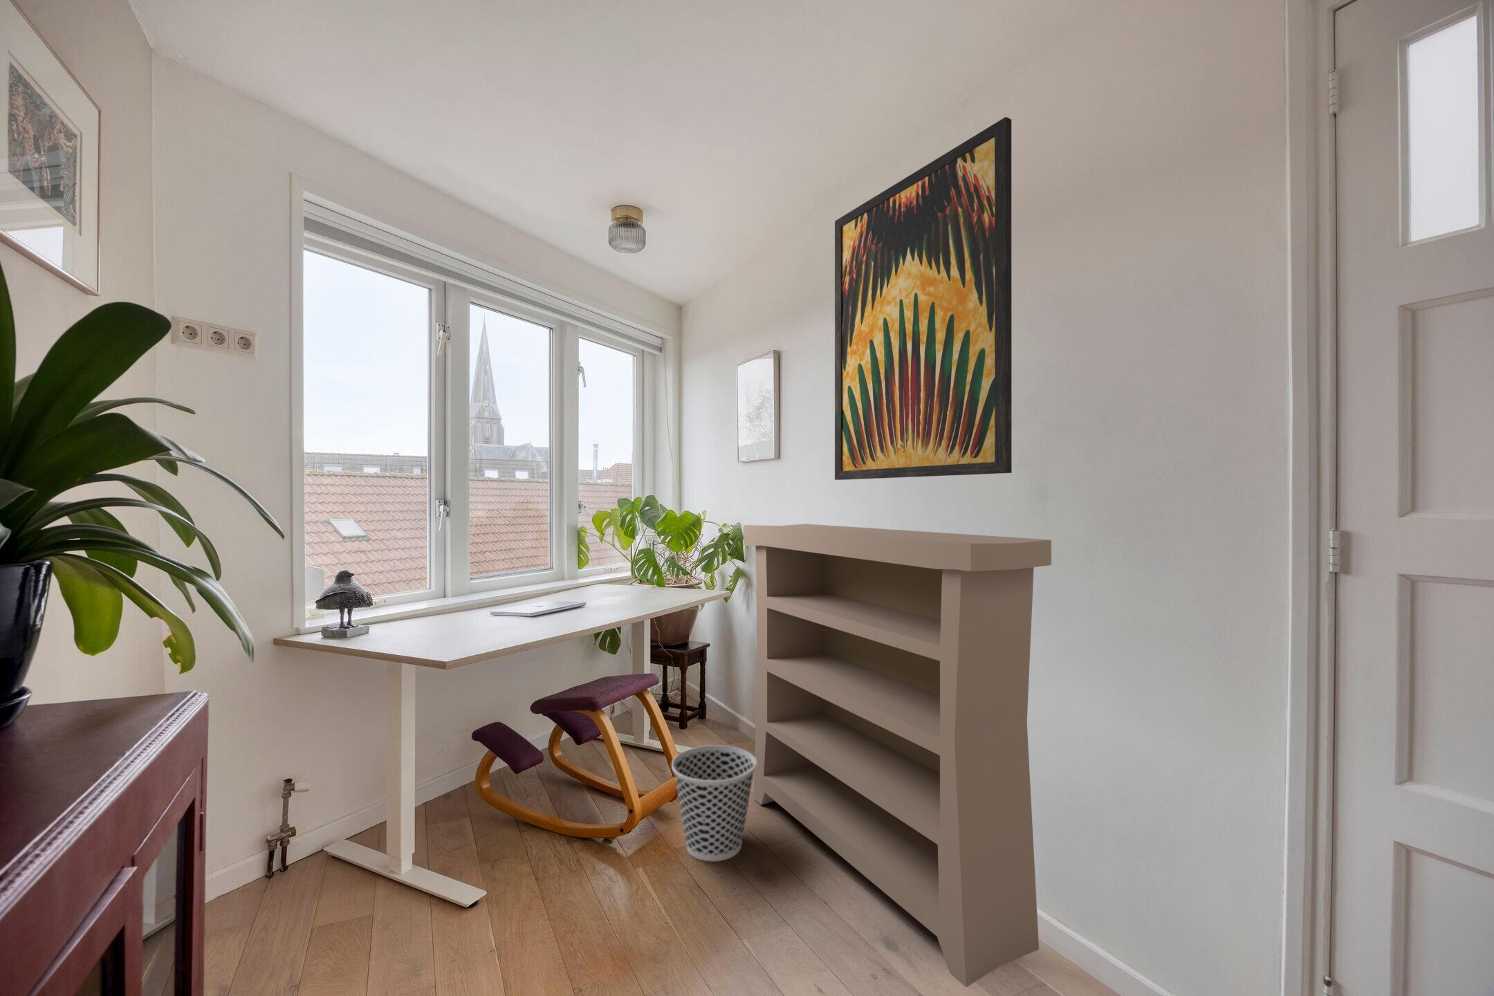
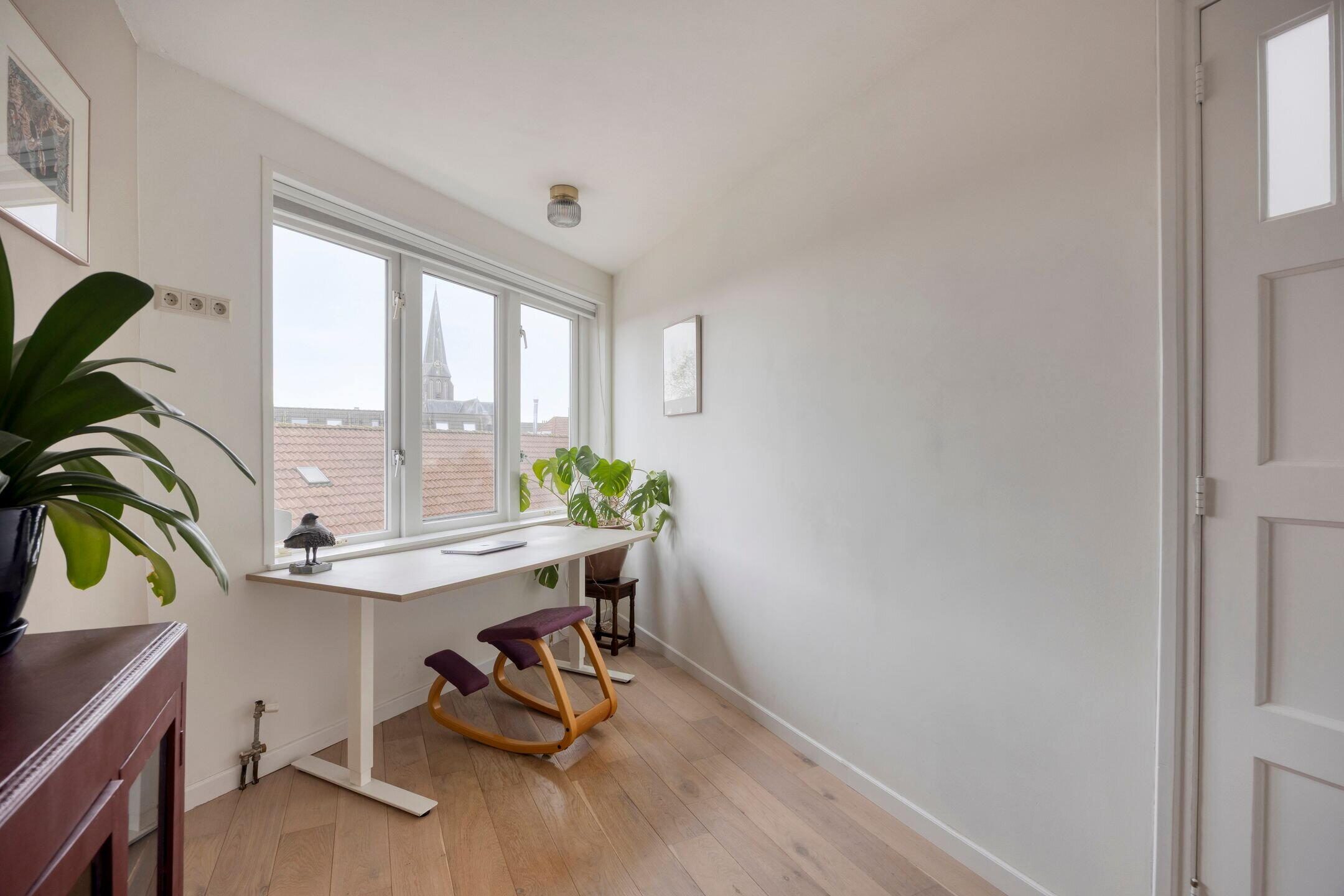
- bookshelf [744,522,1052,988]
- wall art [834,117,1013,480]
- wastebasket [671,745,757,863]
